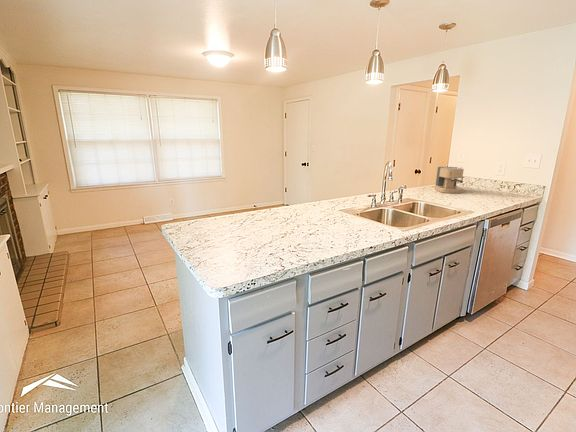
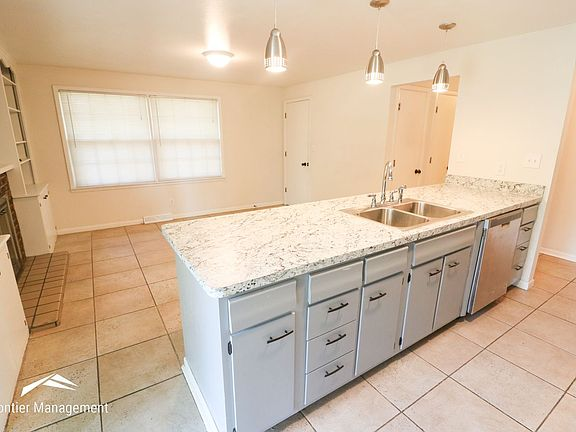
- coffee maker [434,166,465,194]
